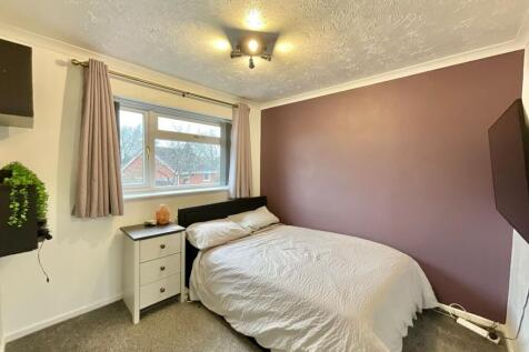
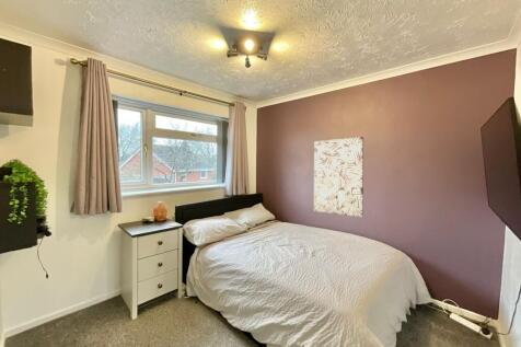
+ wall art [313,136,364,218]
